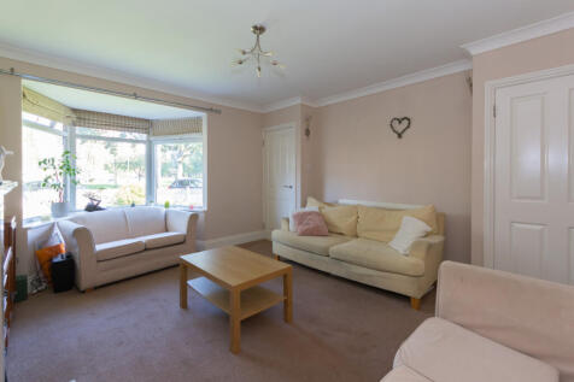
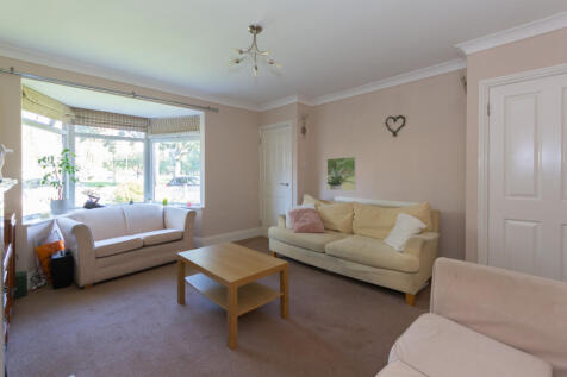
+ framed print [326,156,357,191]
